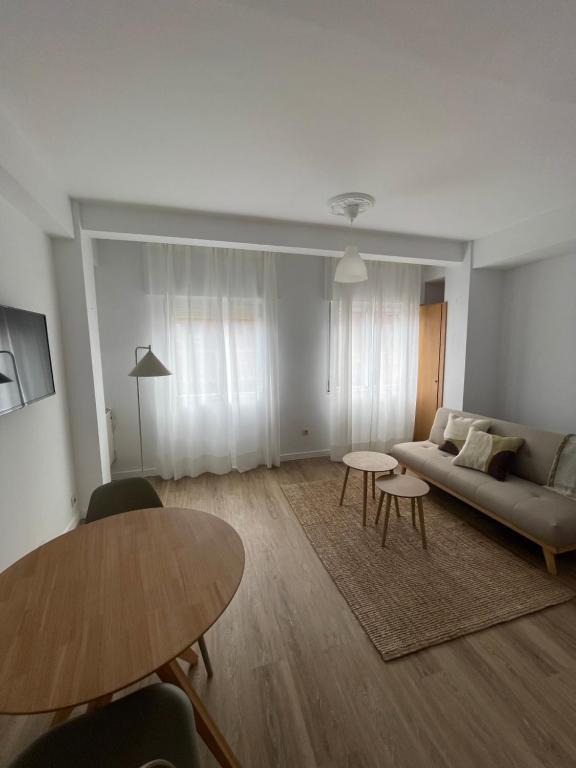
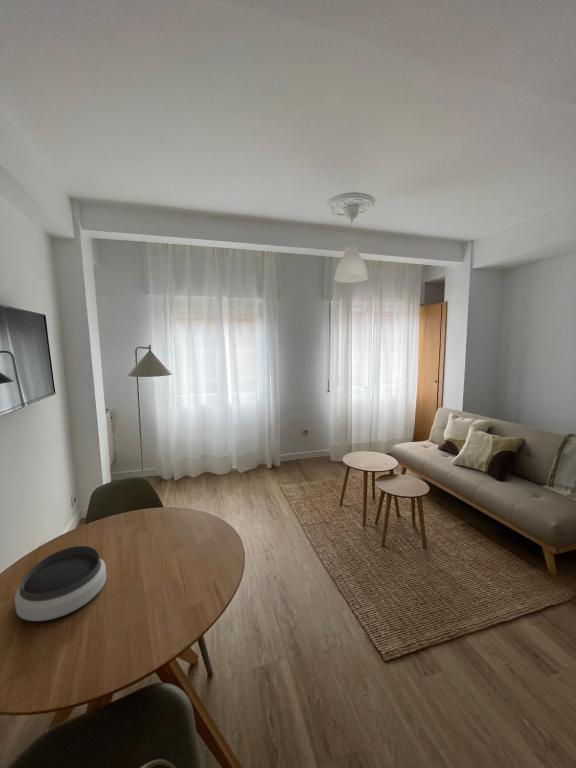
+ bowl [14,545,107,622]
